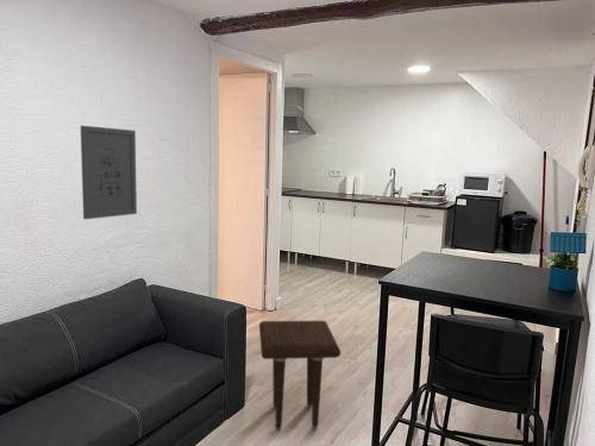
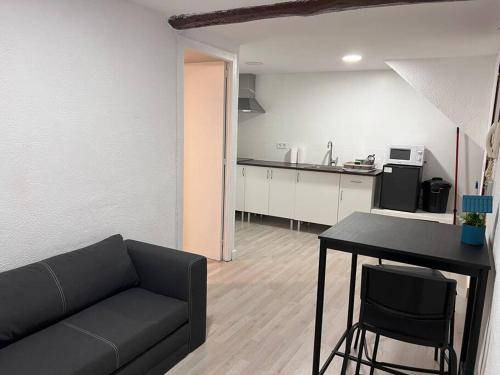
- wall art [80,125,138,220]
- side table [258,320,342,431]
